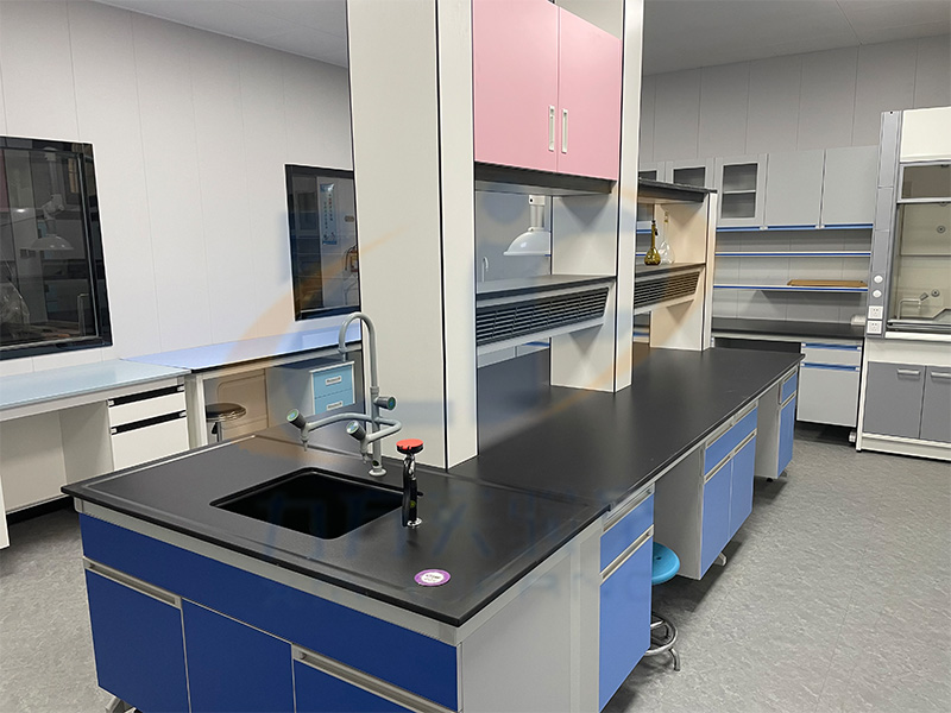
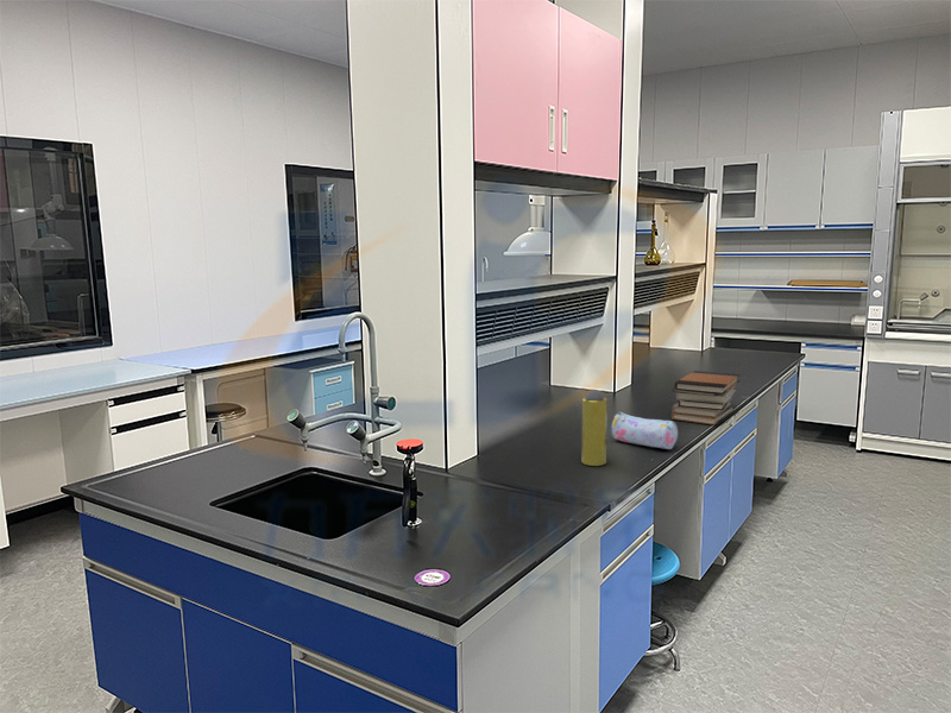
+ pencil case [610,411,679,450]
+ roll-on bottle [580,389,609,467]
+ book stack [670,370,741,427]
